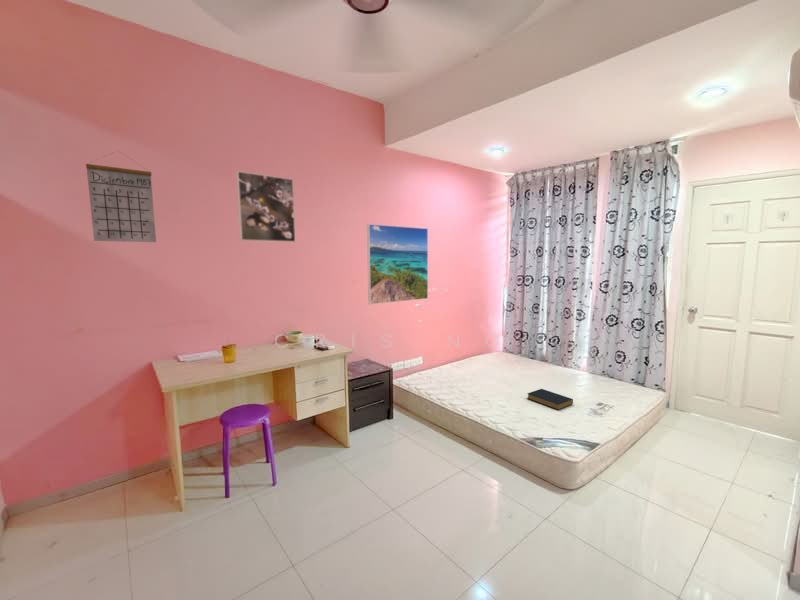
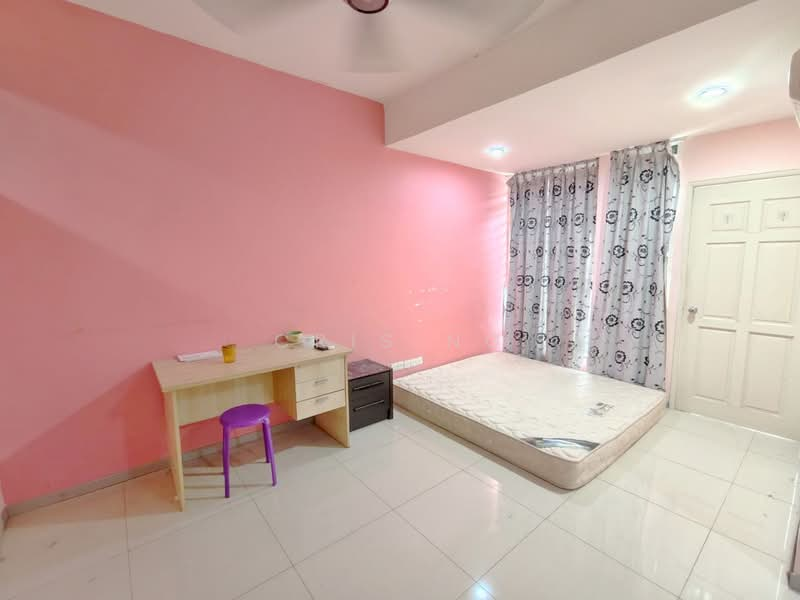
- calendar [85,150,157,243]
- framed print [366,223,429,305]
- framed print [235,170,296,243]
- hardback book [526,388,574,411]
